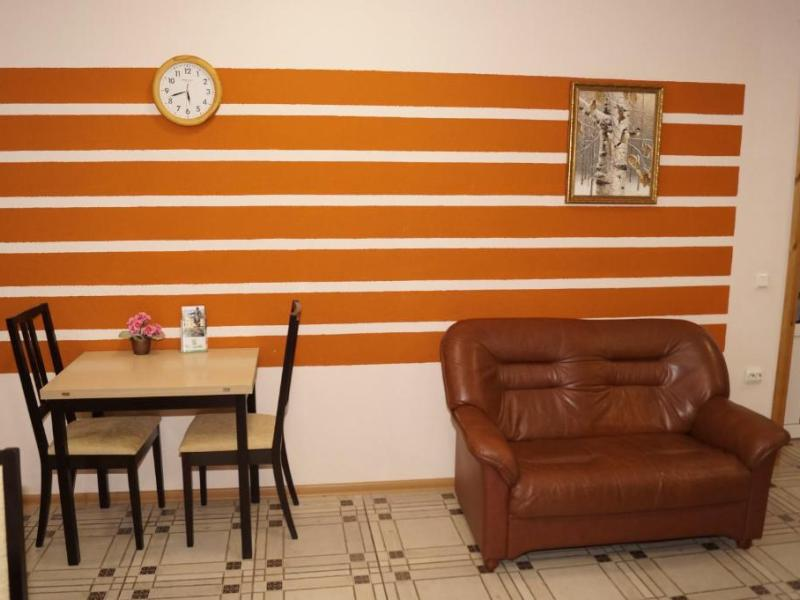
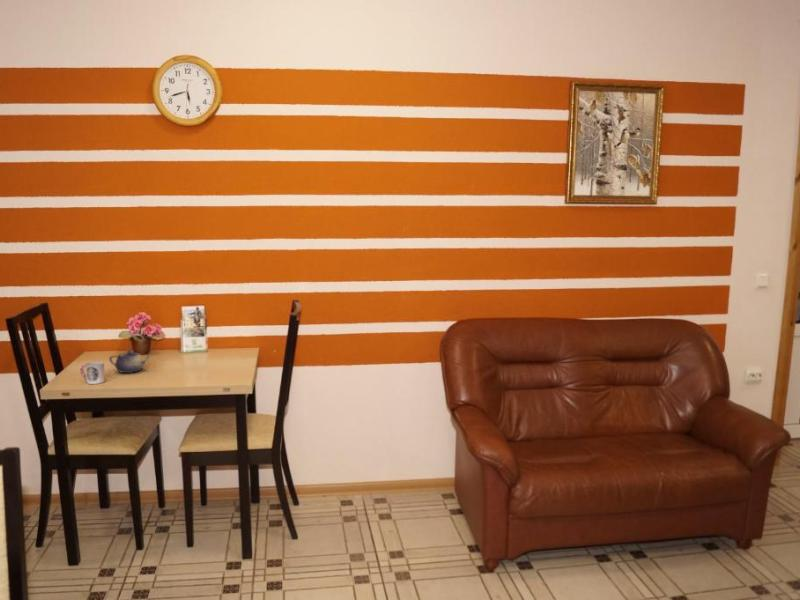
+ teapot [108,349,152,374]
+ cup [79,361,106,385]
